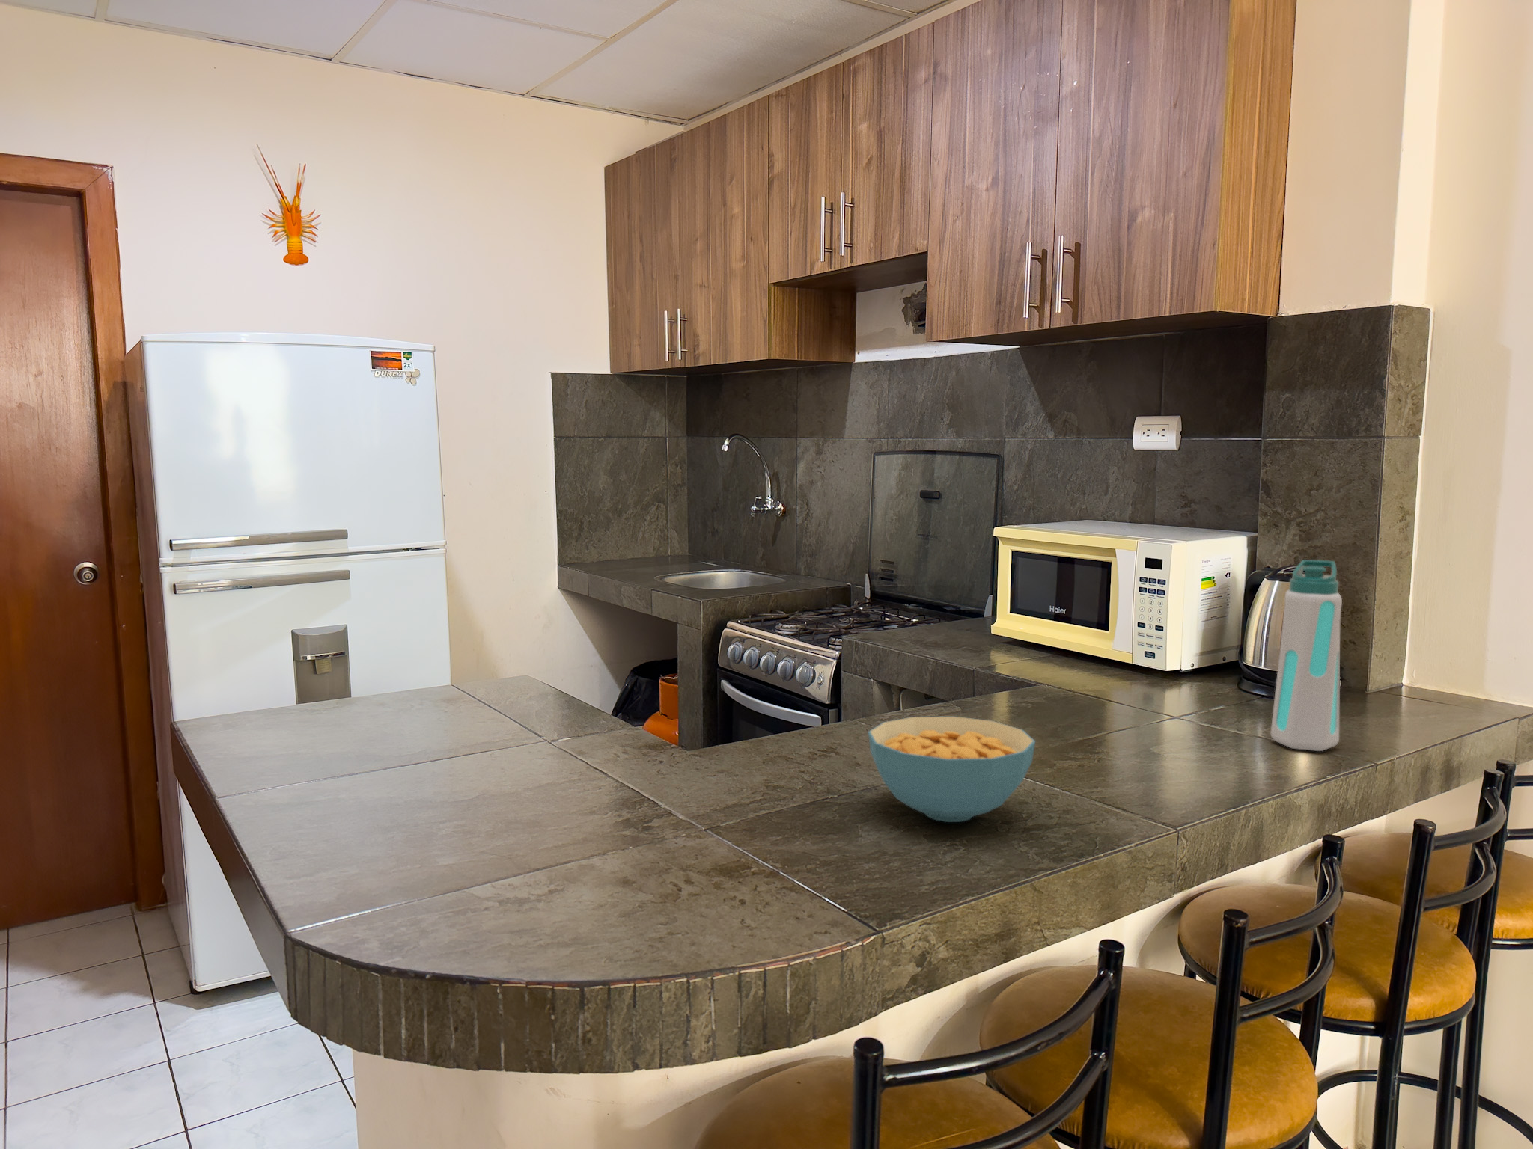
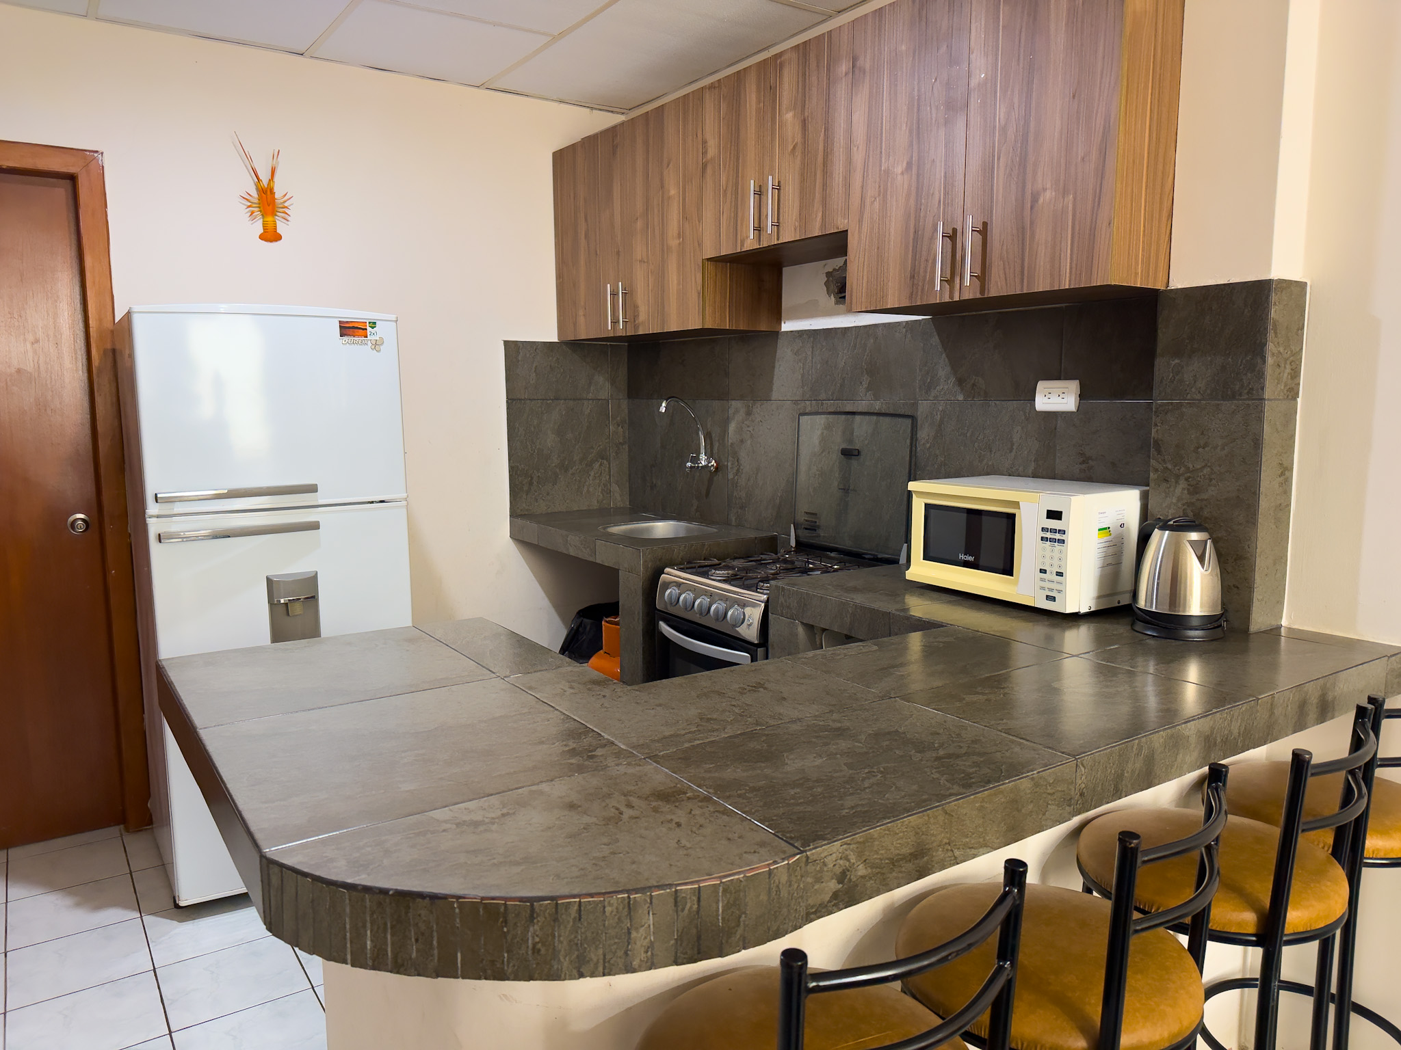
- cereal bowl [868,716,1036,823]
- water bottle [1270,559,1342,752]
